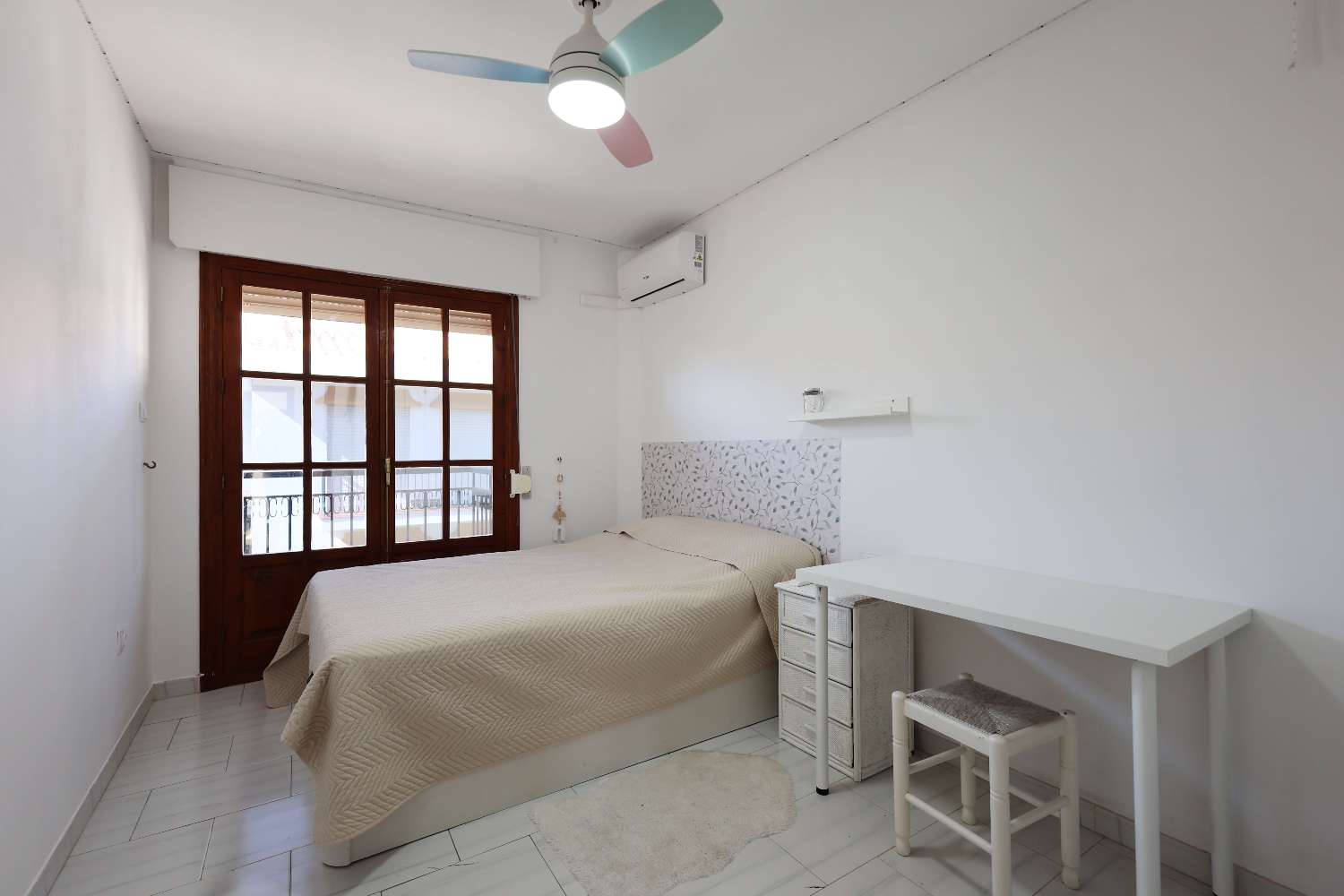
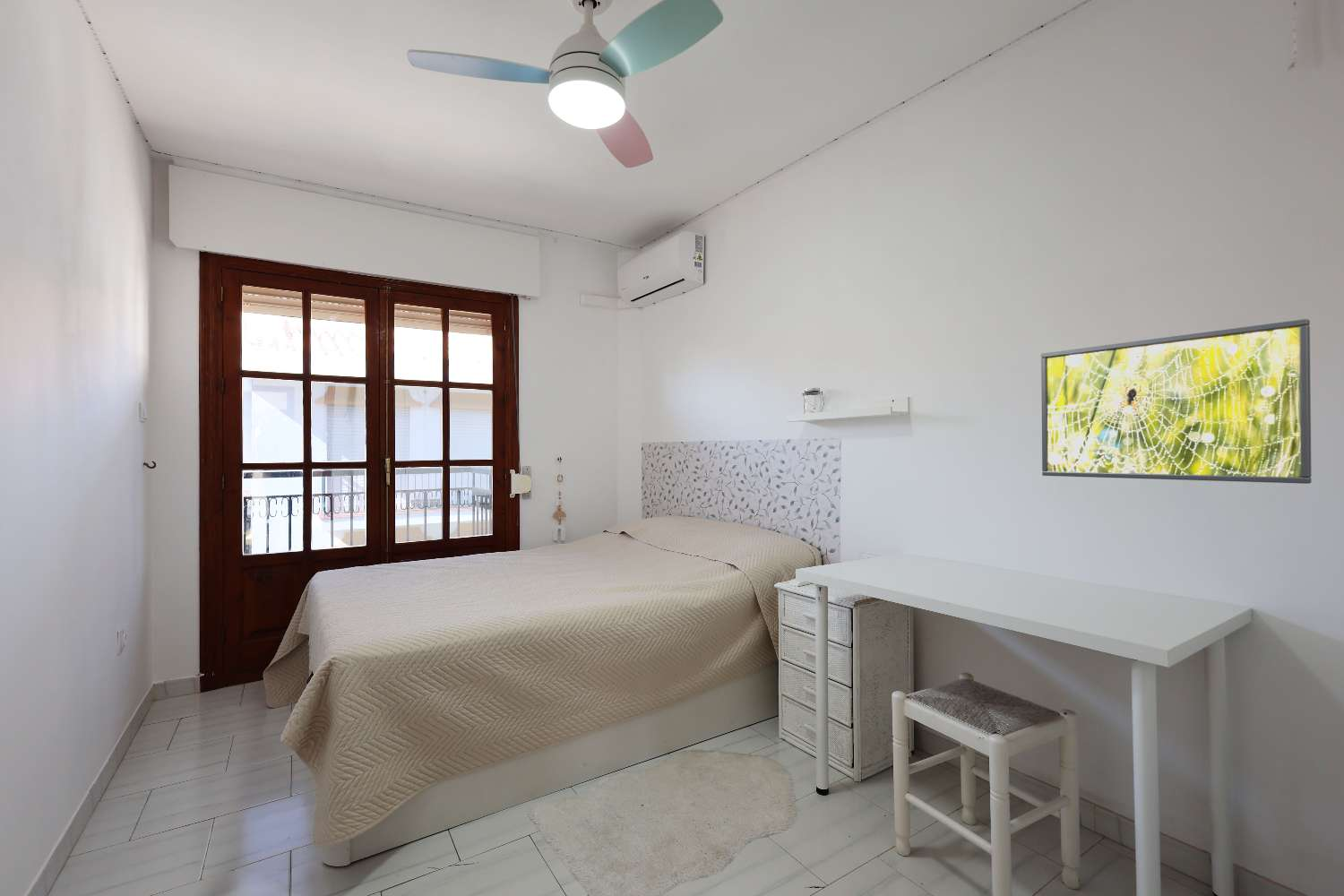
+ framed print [1040,318,1313,485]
